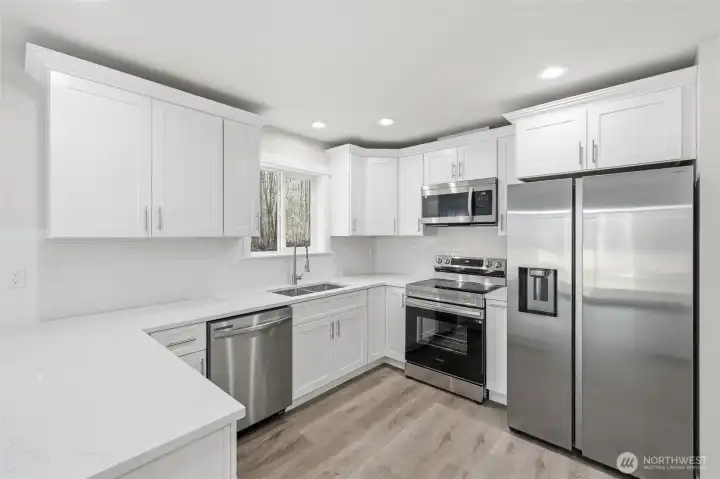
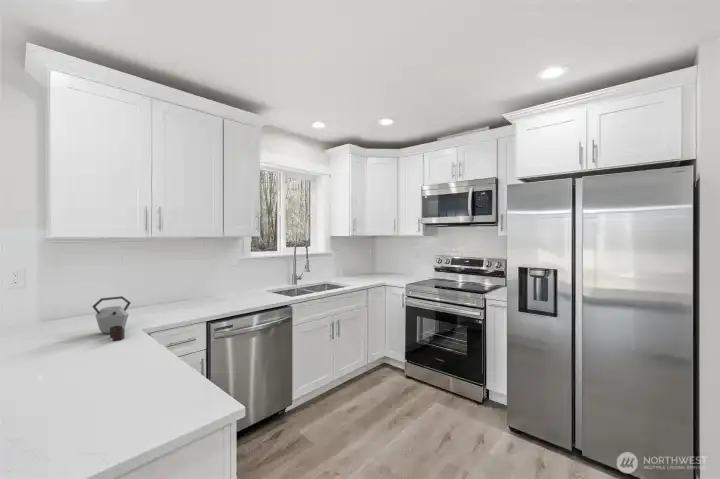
+ kettle [91,295,132,341]
